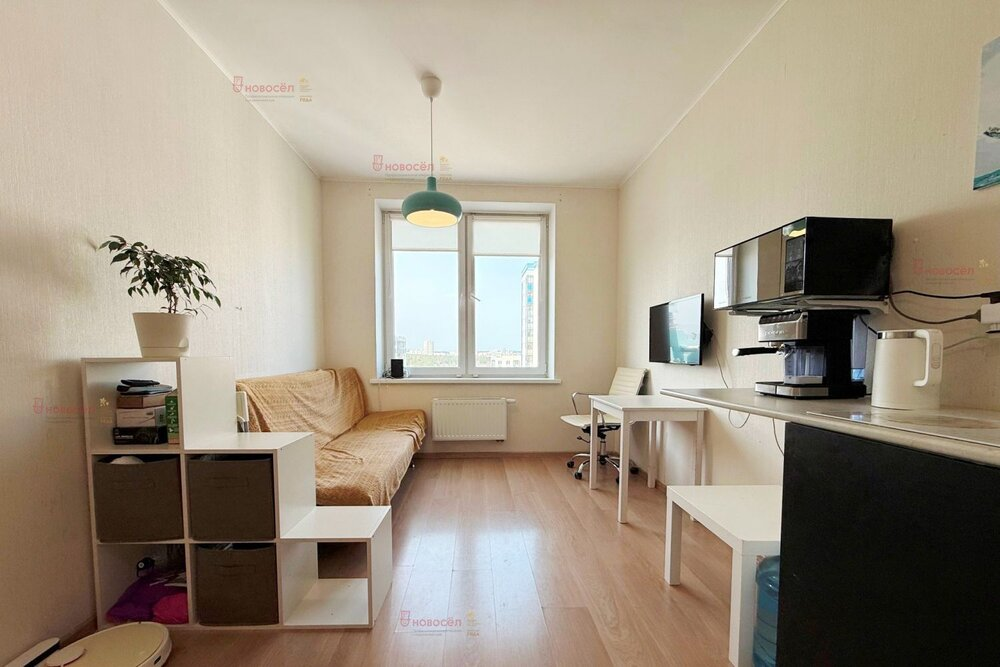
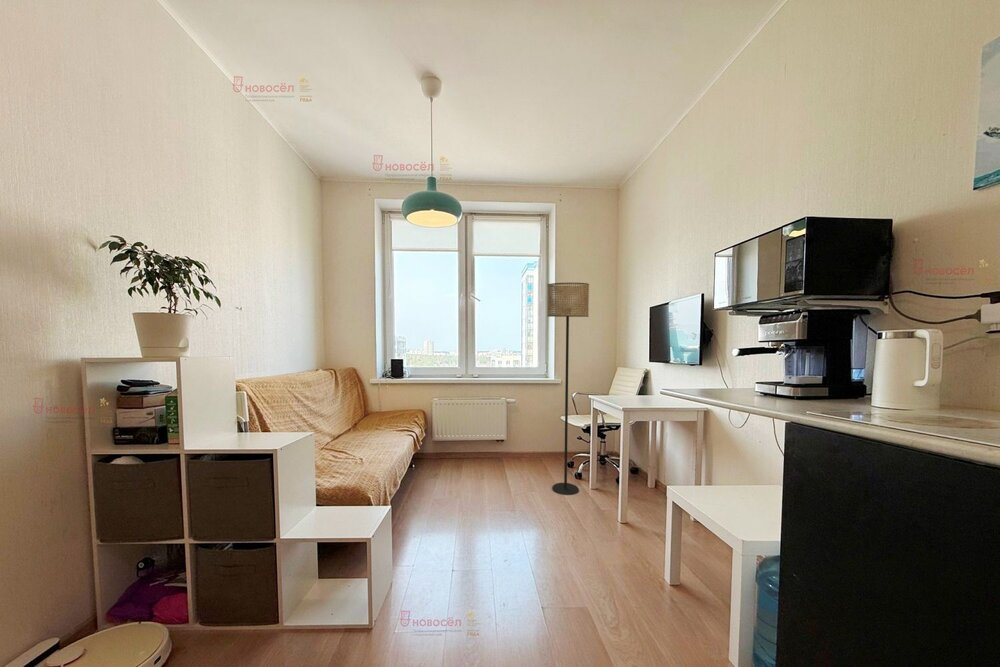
+ floor lamp [546,282,590,496]
